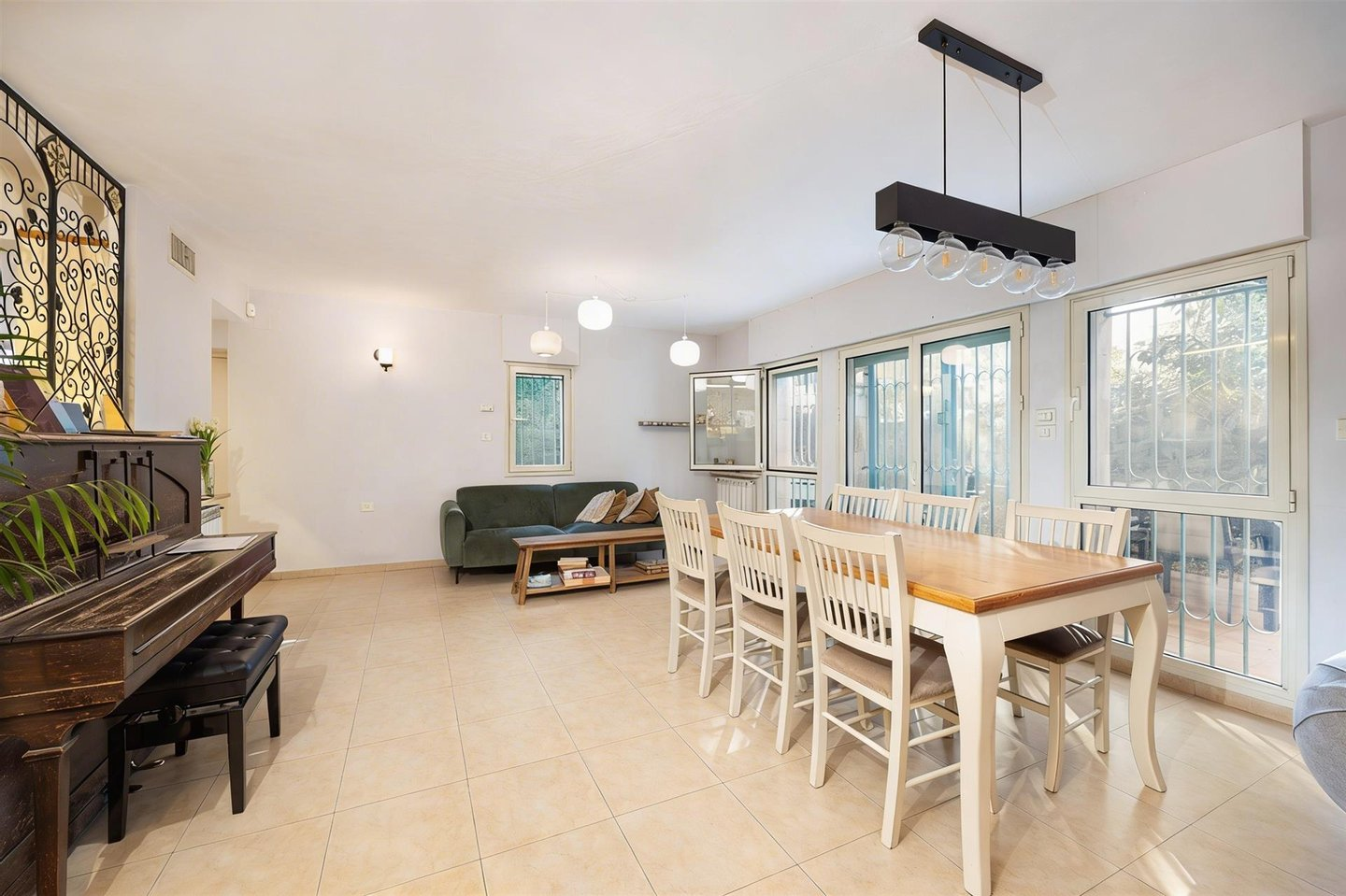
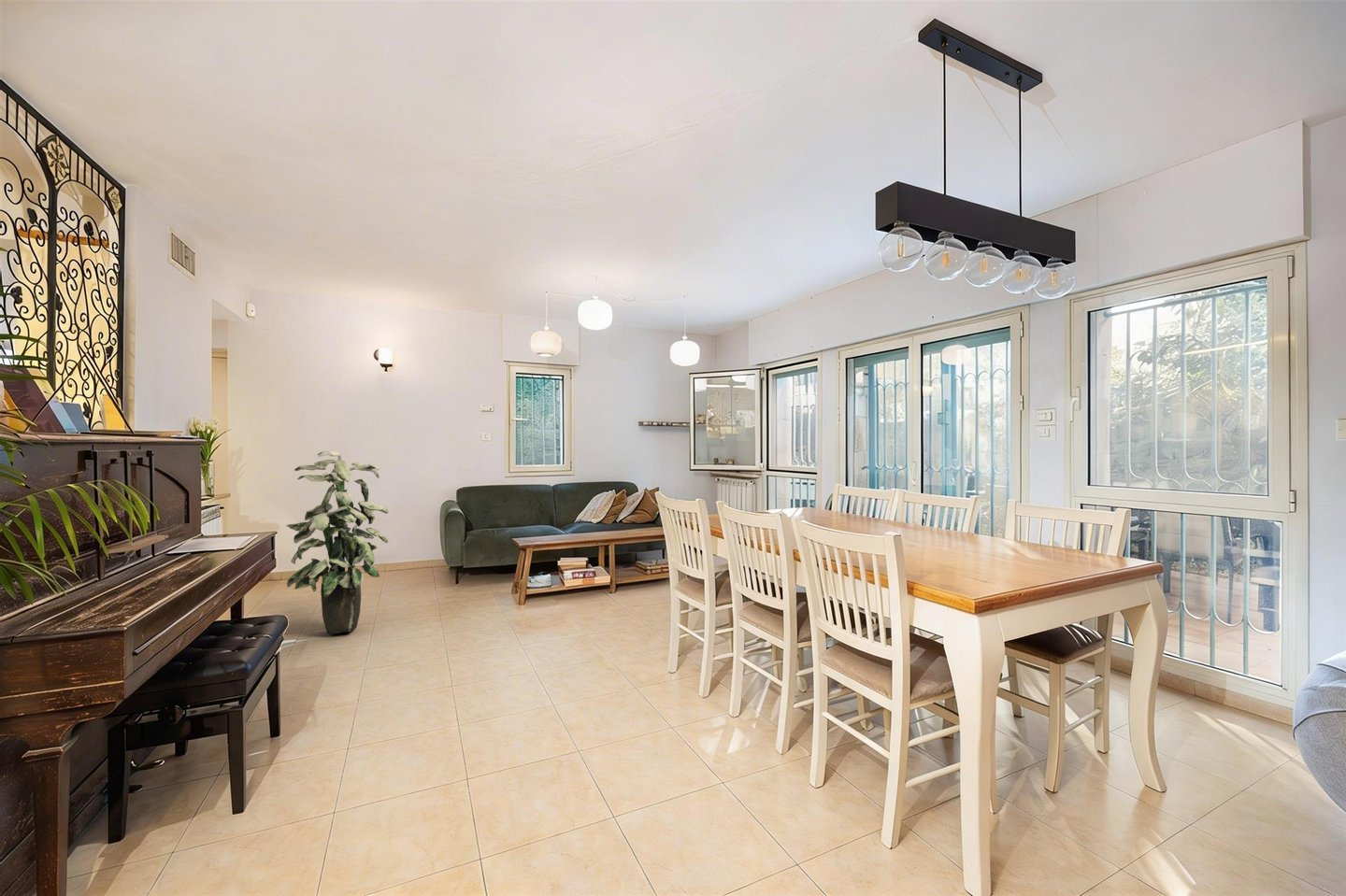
+ indoor plant [285,450,389,635]
